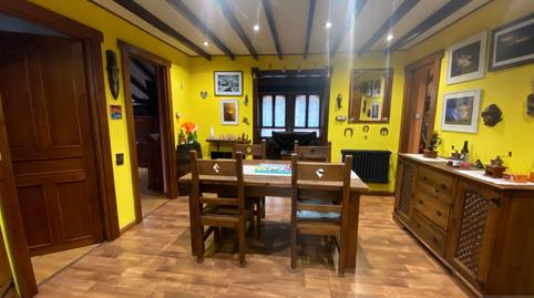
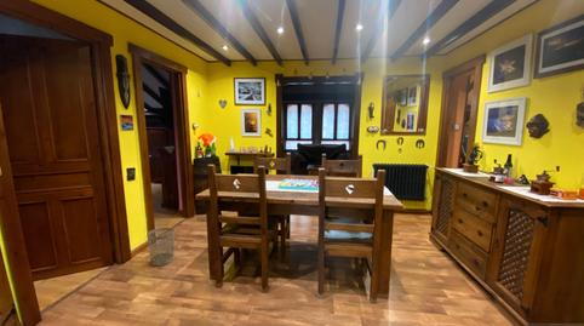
+ wastebasket [145,227,176,267]
